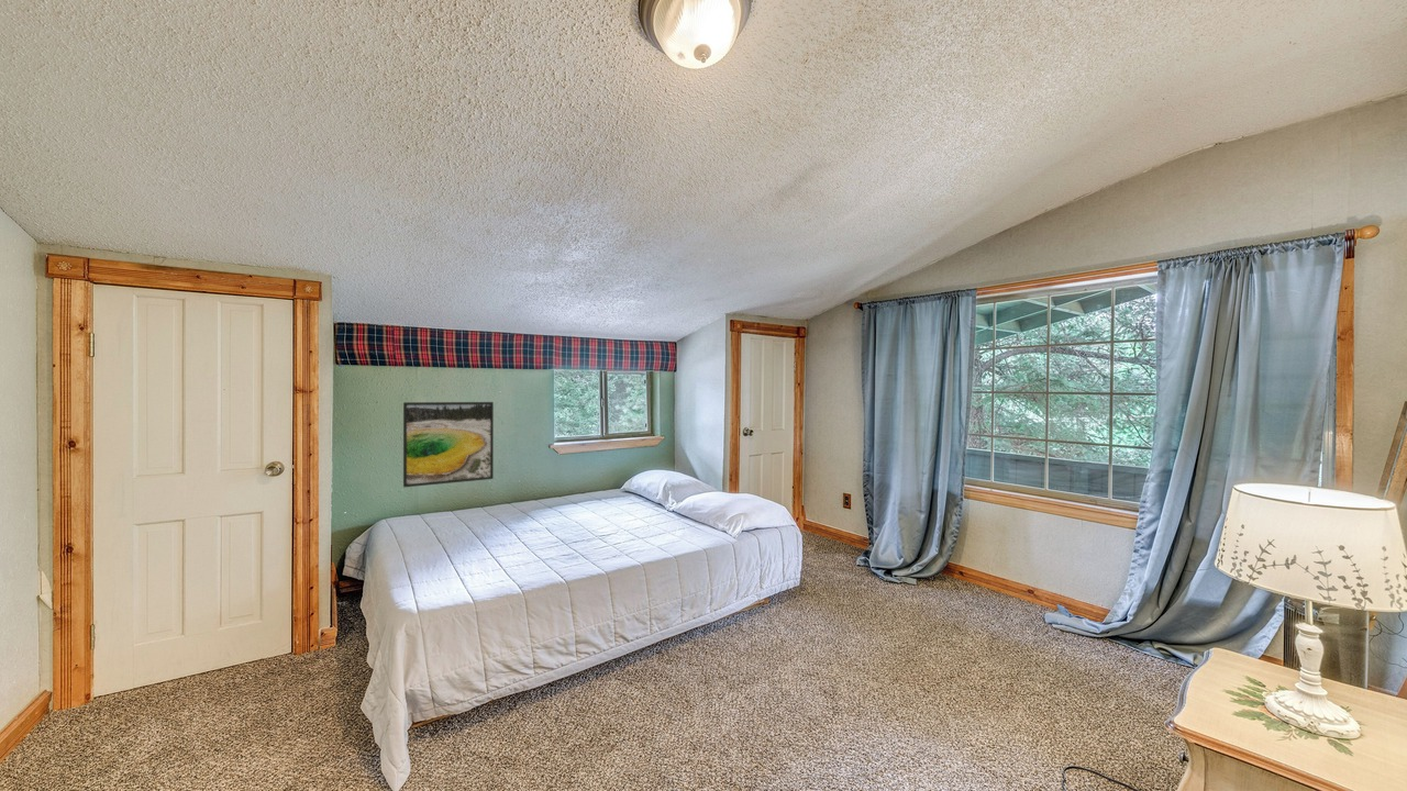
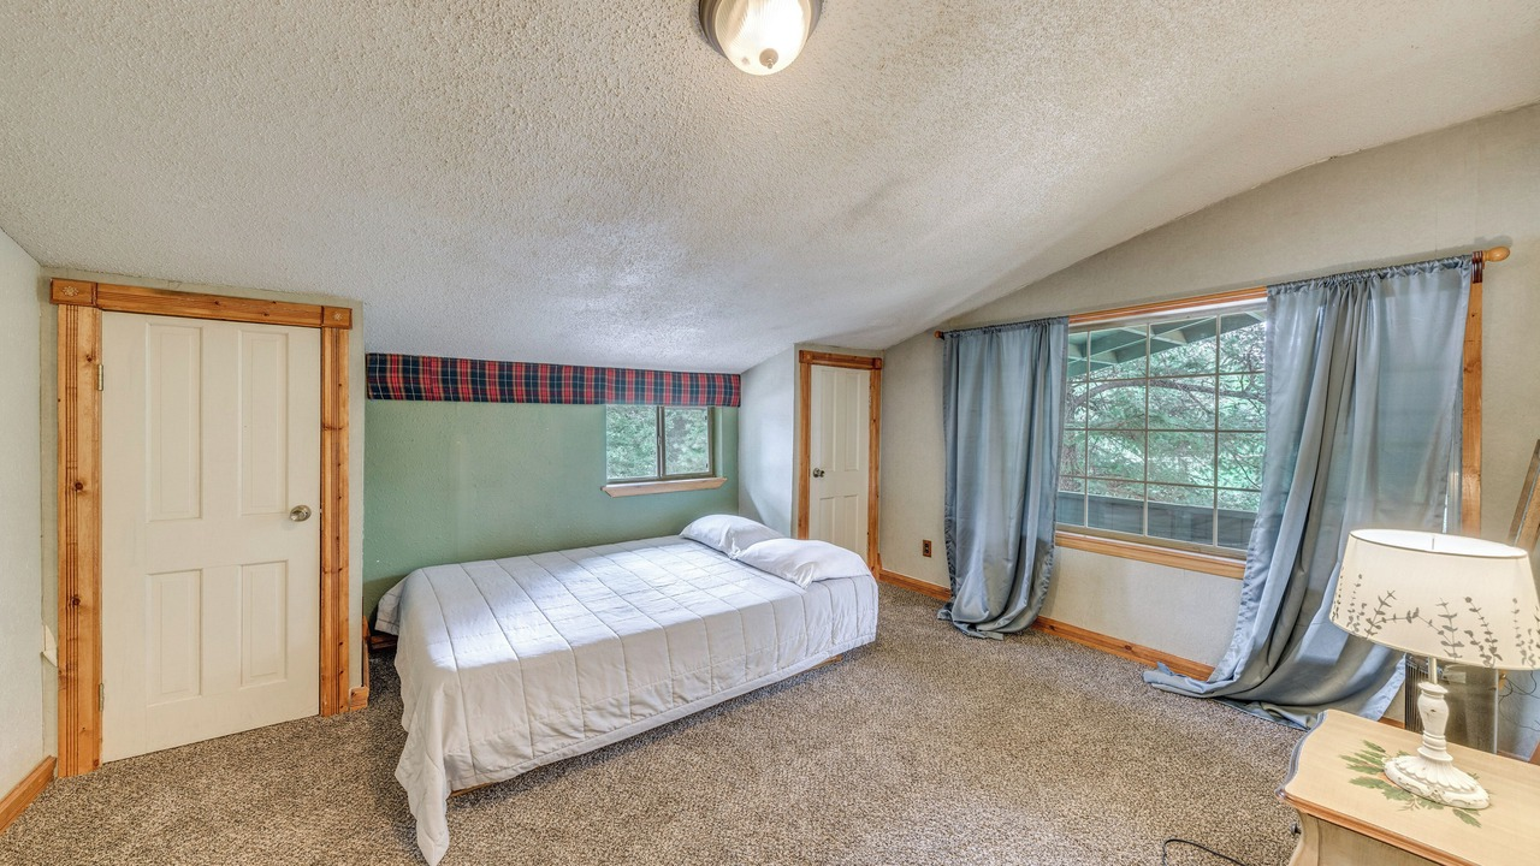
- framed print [402,401,495,488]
